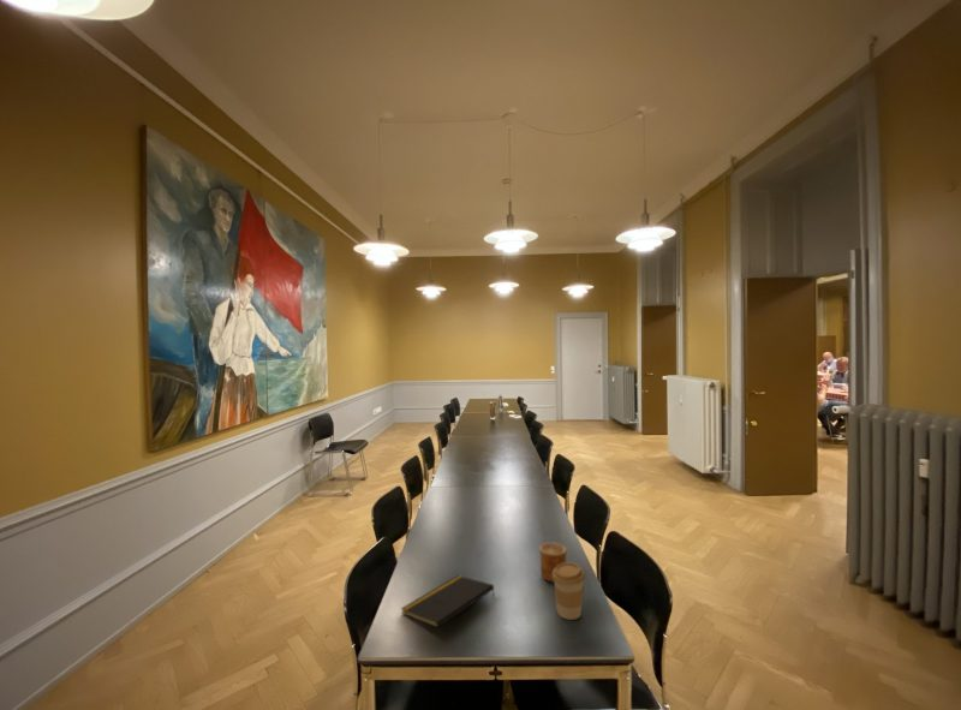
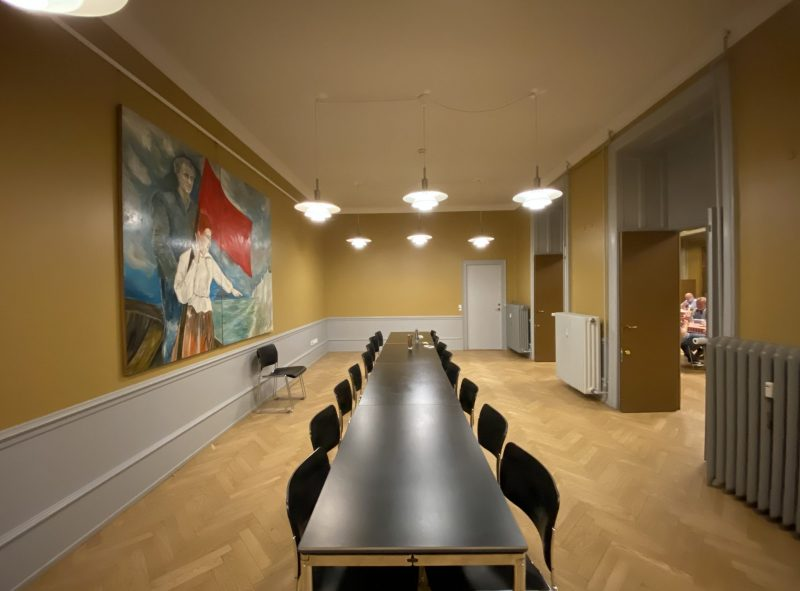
- cup [538,542,568,584]
- coffee cup [553,561,586,621]
- notepad [400,574,496,628]
